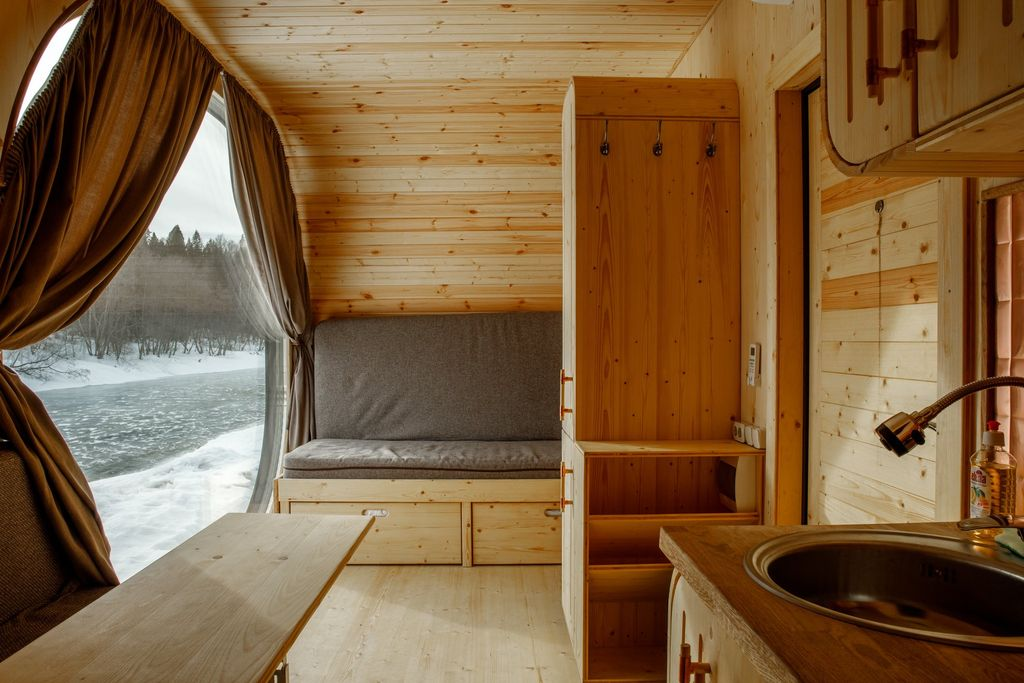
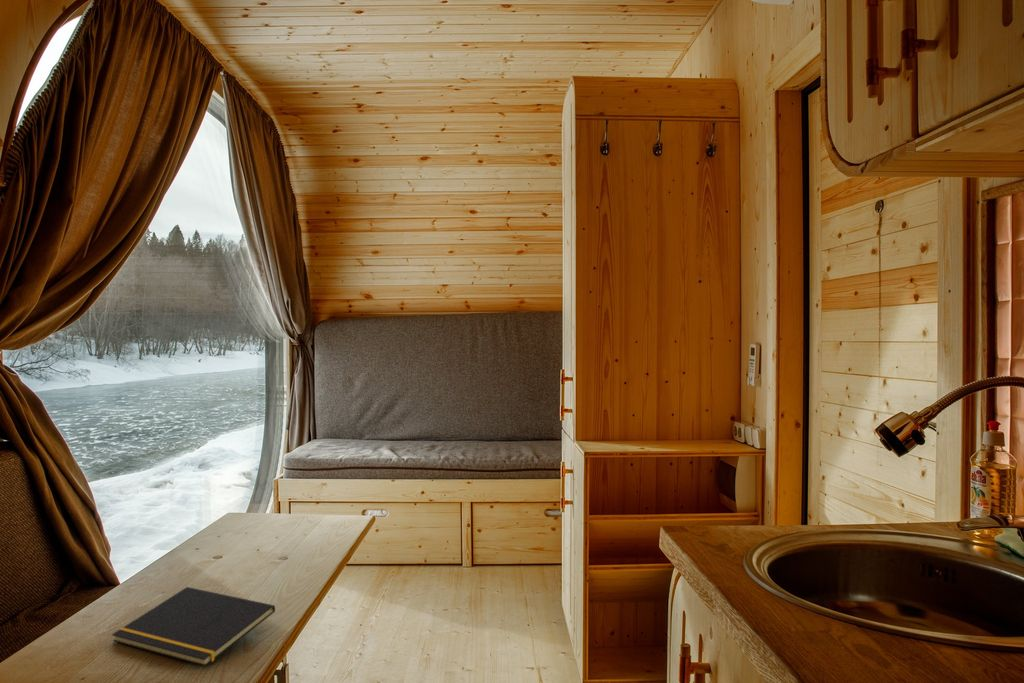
+ notepad [111,586,276,667]
